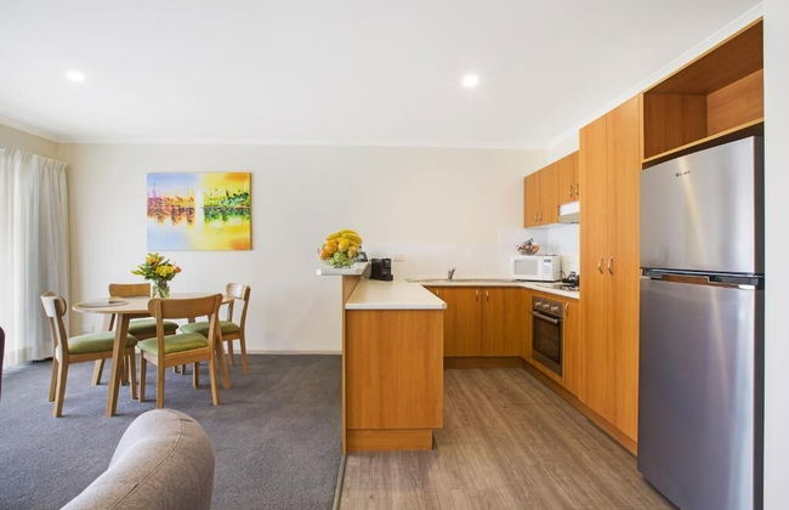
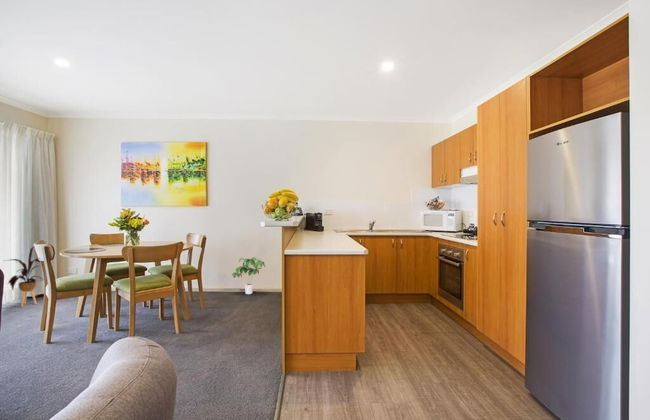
+ potted plant [231,257,266,295]
+ house plant [4,246,44,308]
